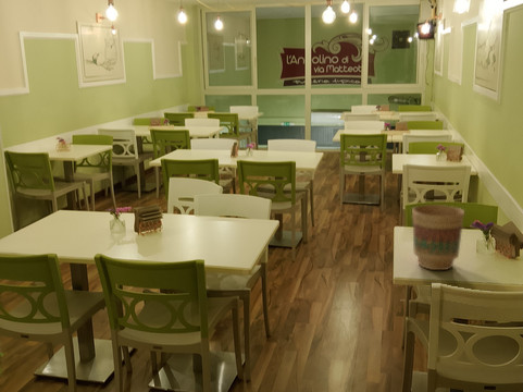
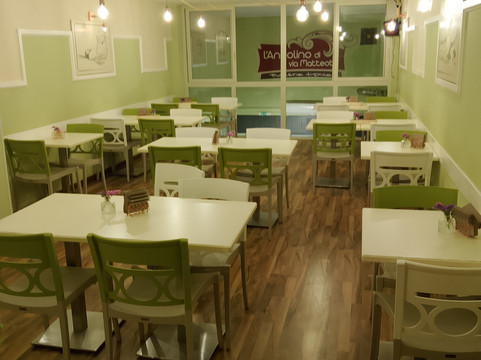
- flower pot [411,204,465,271]
